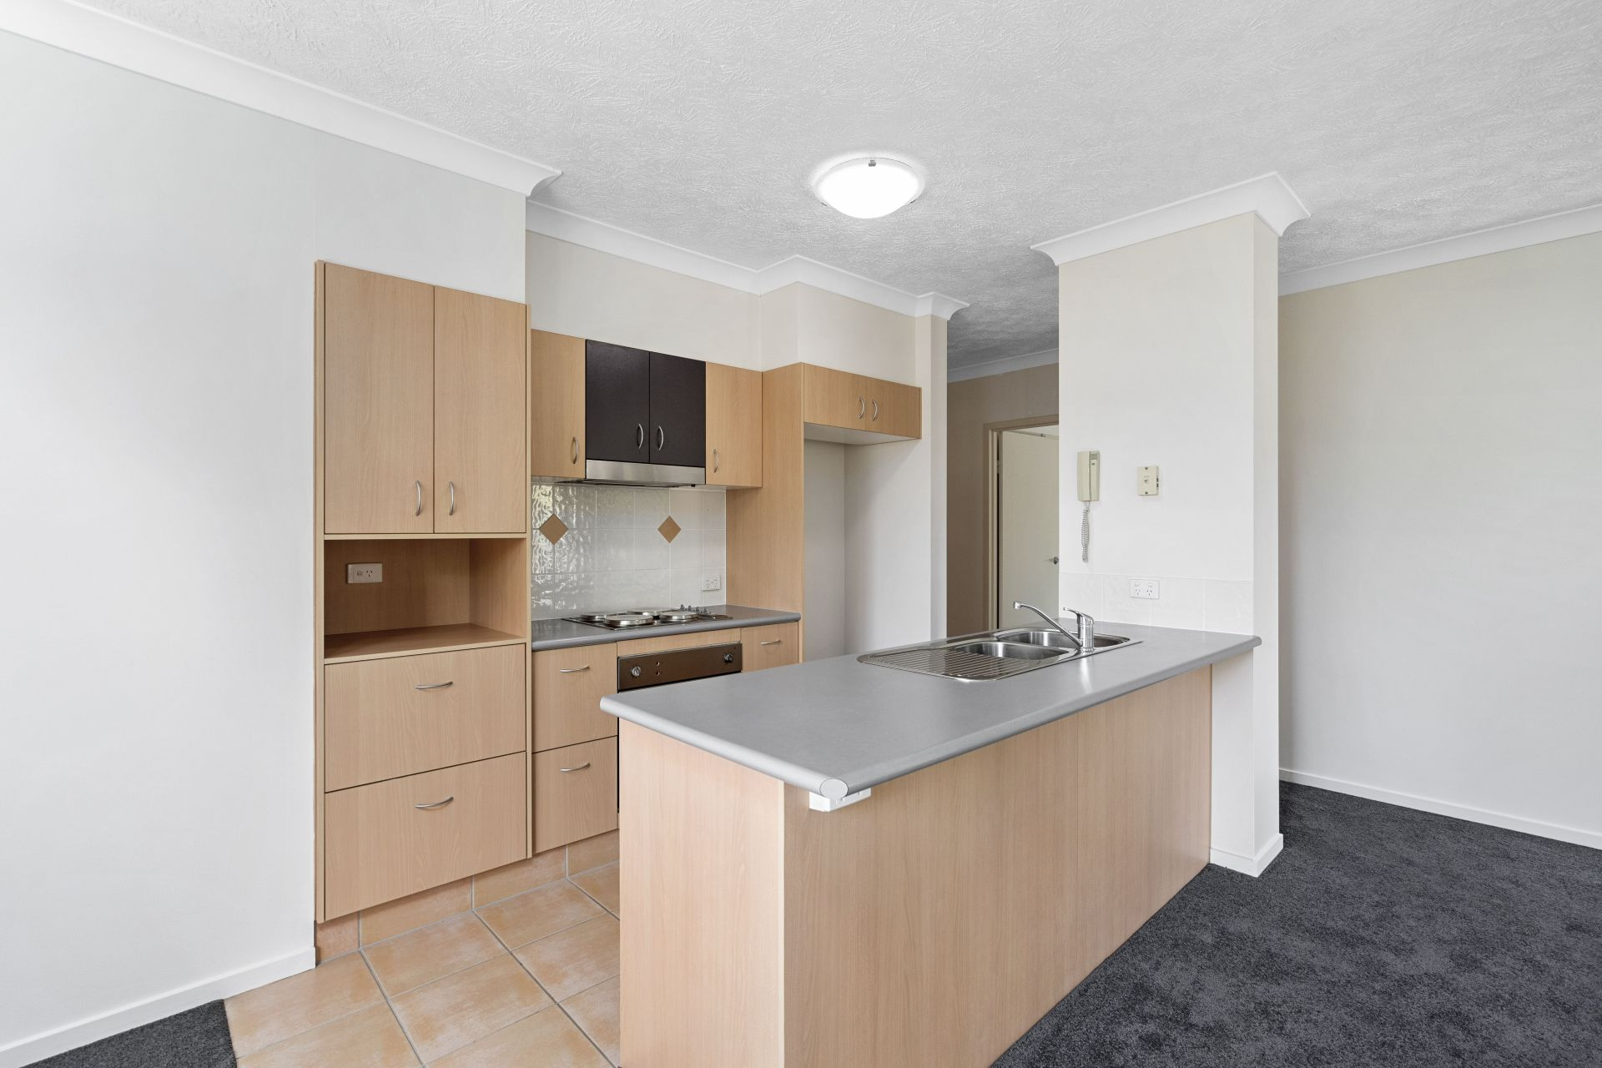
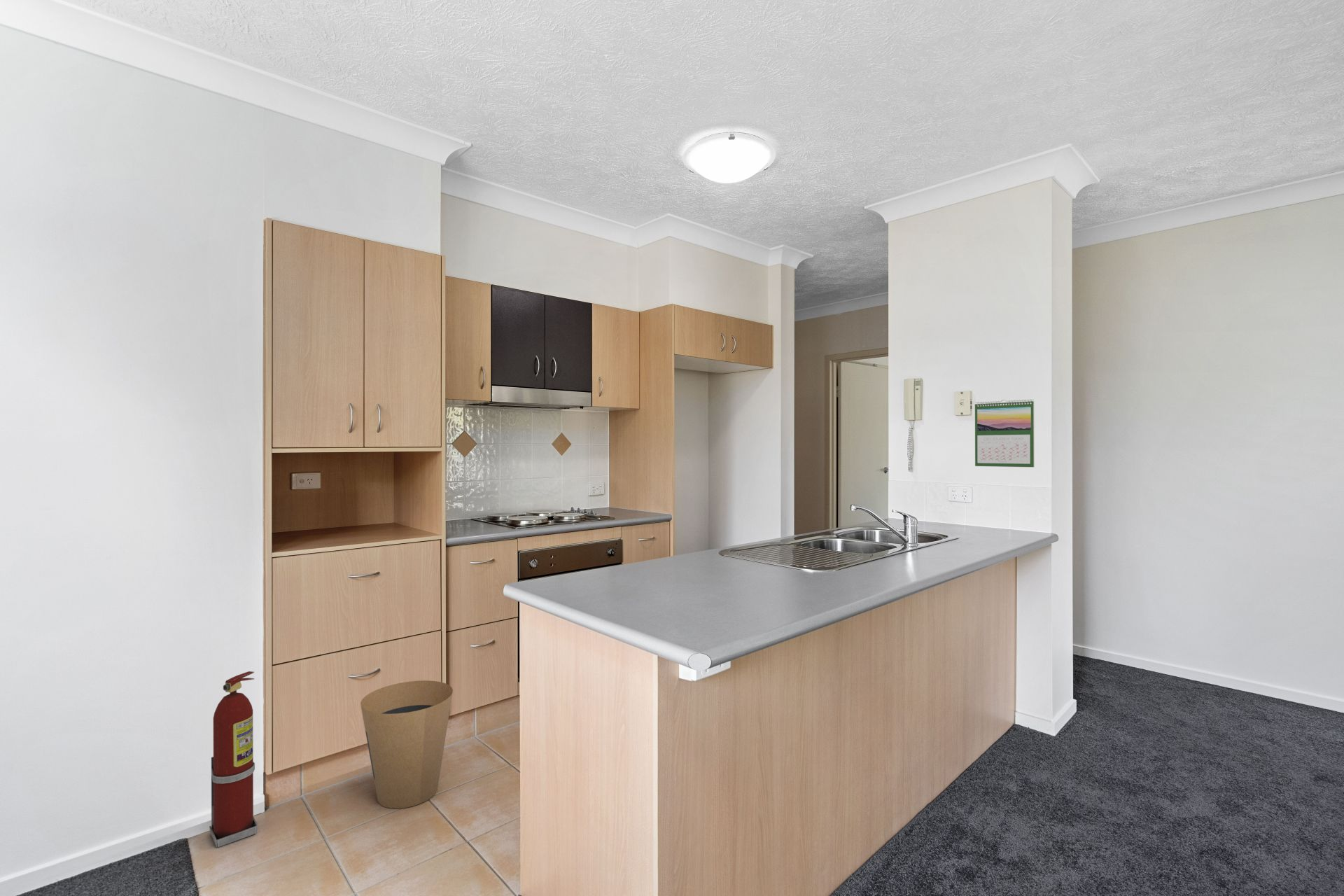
+ calendar [974,398,1035,468]
+ trash can [360,680,454,809]
+ fire extinguisher [209,671,258,848]
